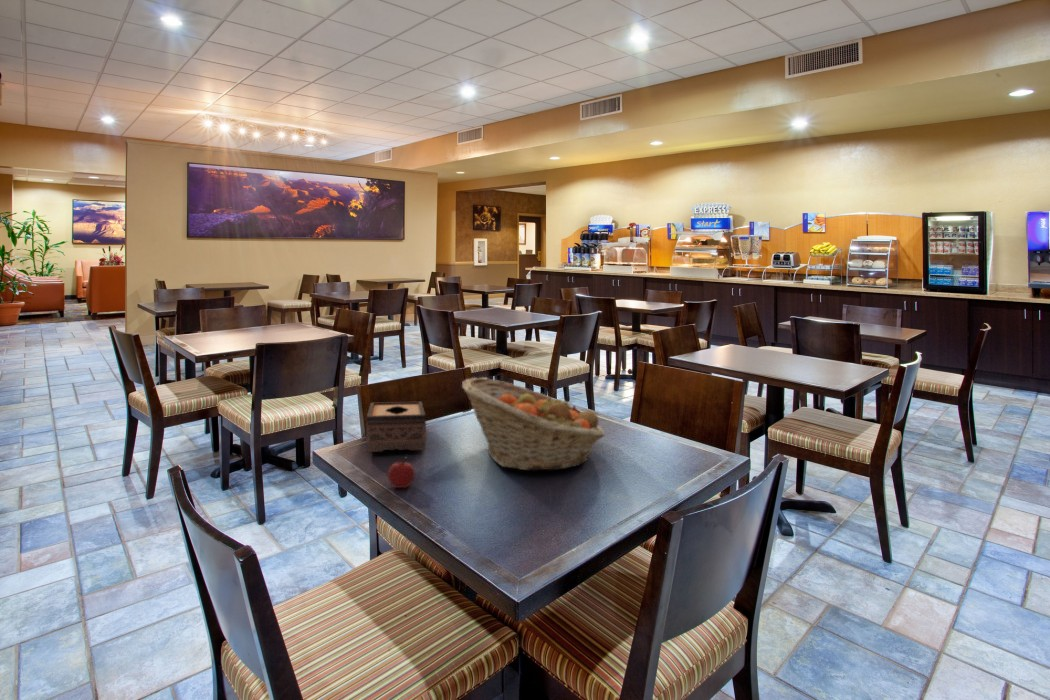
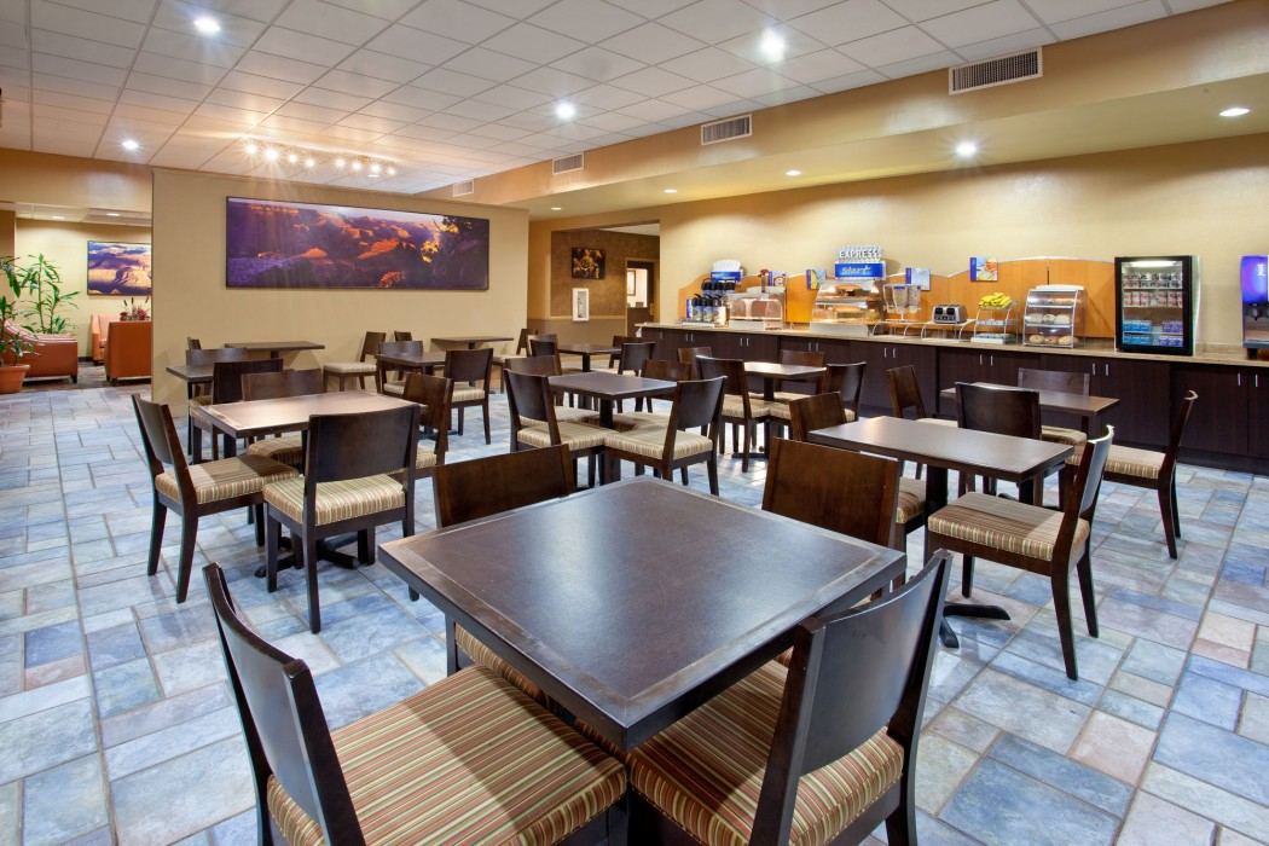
- fruit basket [461,376,606,472]
- tissue box [365,401,427,453]
- apple [387,454,416,489]
